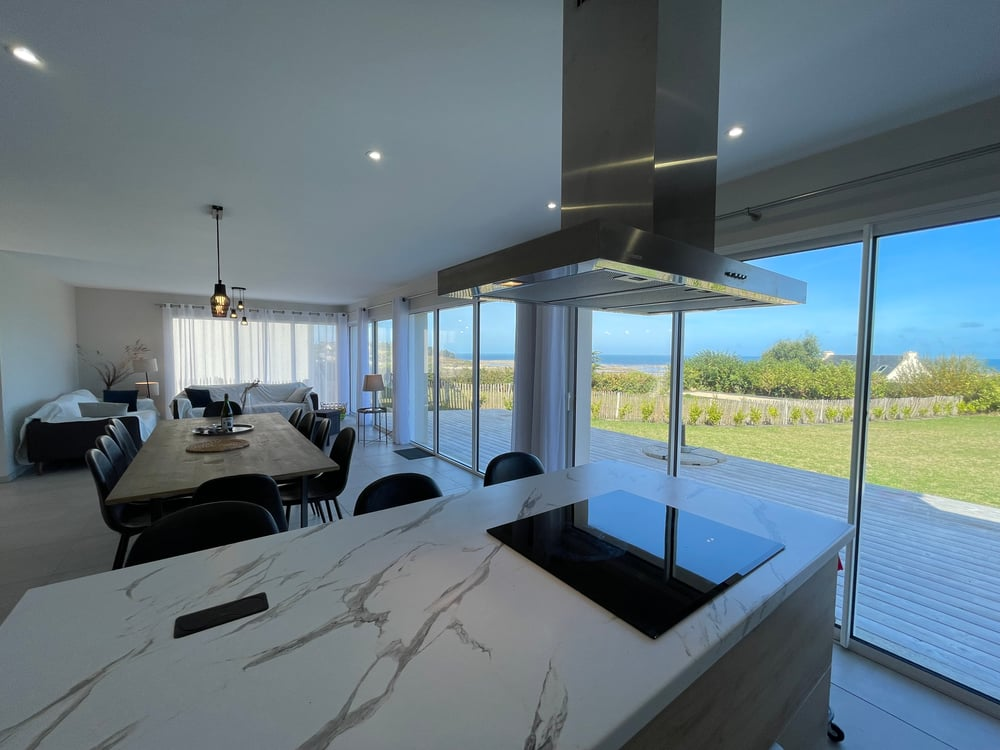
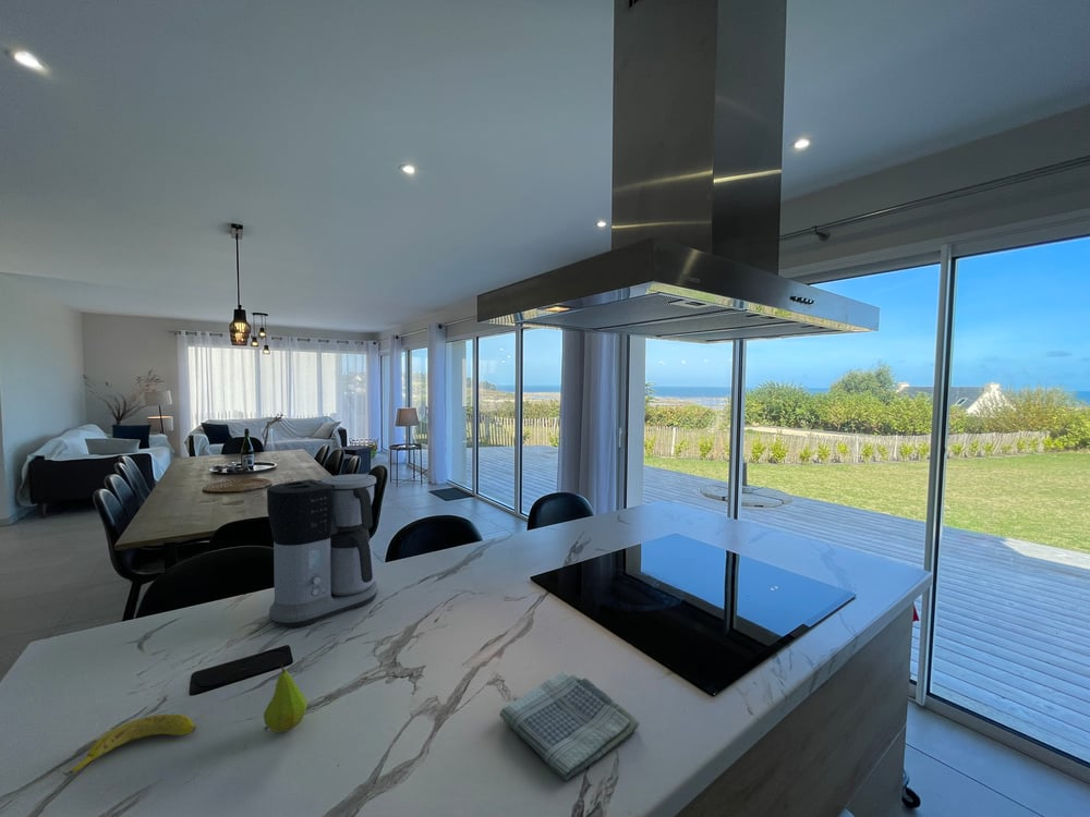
+ dish towel [498,670,641,782]
+ coffee maker [266,473,378,630]
+ banana [56,714,197,777]
+ fruit [263,662,308,733]
